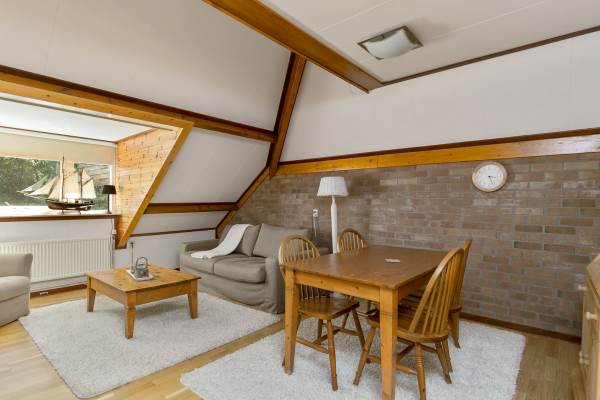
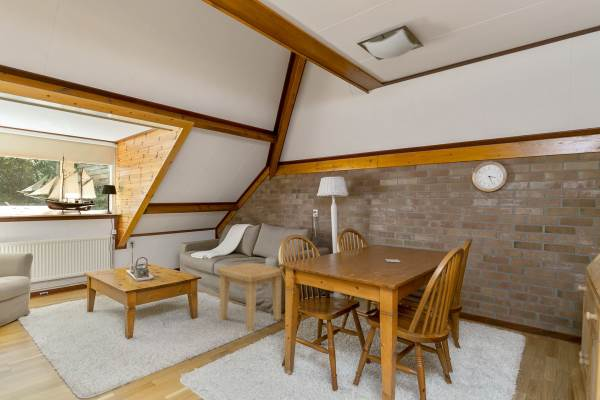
+ side table [216,261,283,332]
